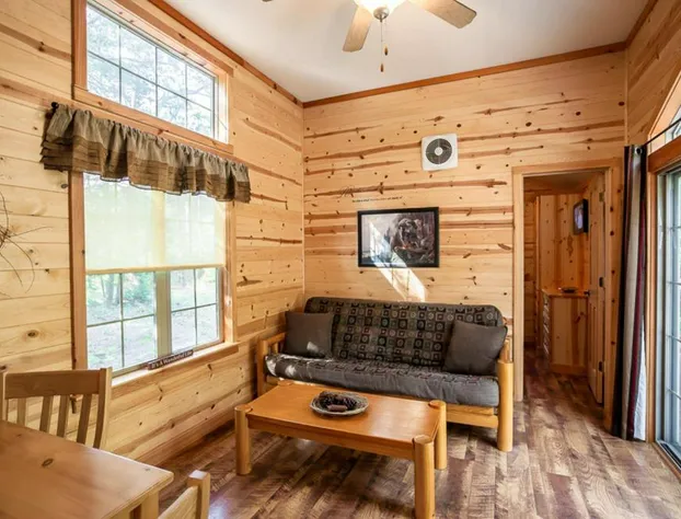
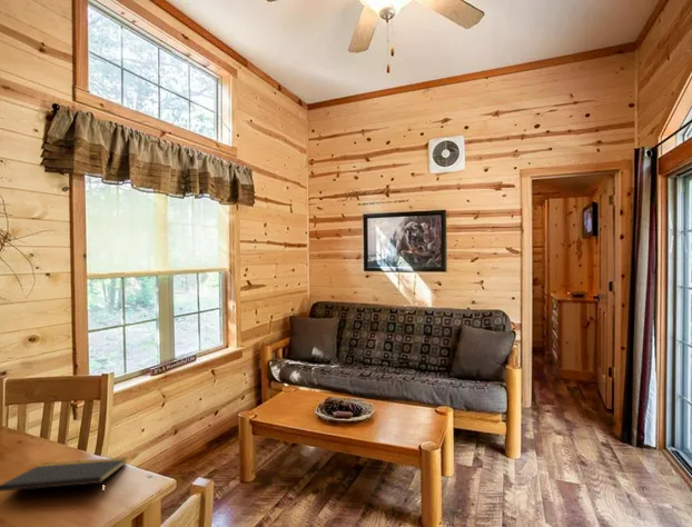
+ notepad [0,456,129,496]
